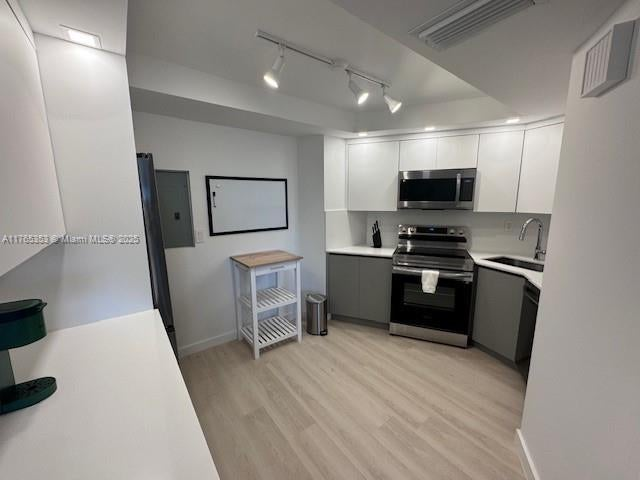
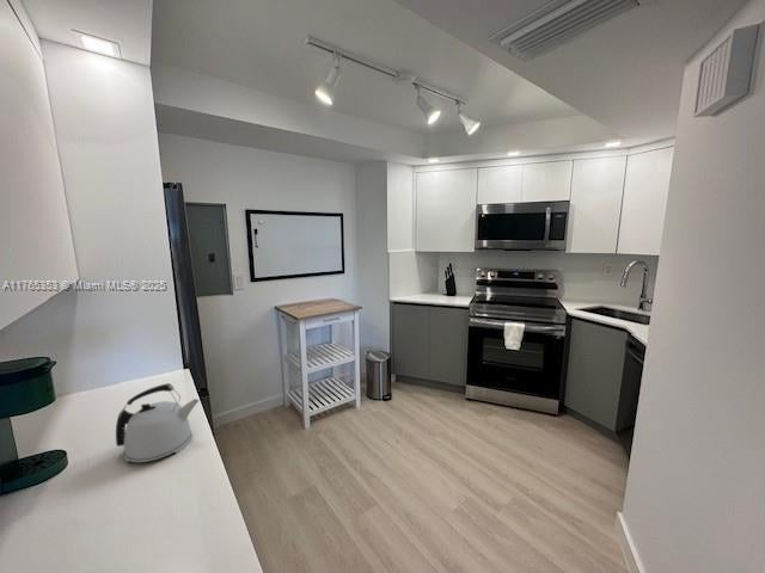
+ kettle [115,382,201,463]
